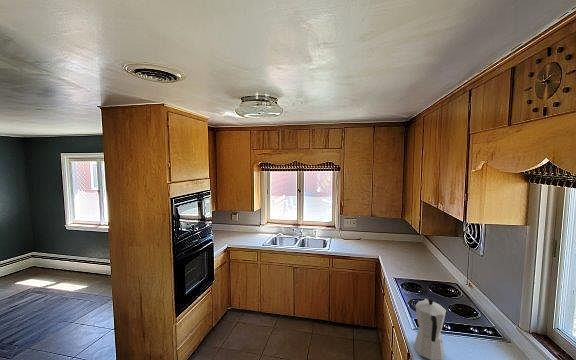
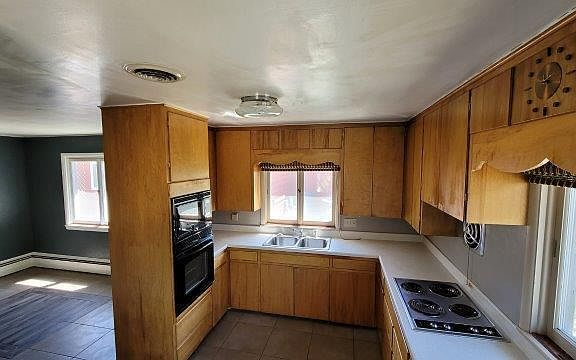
- moka pot [413,298,447,360]
